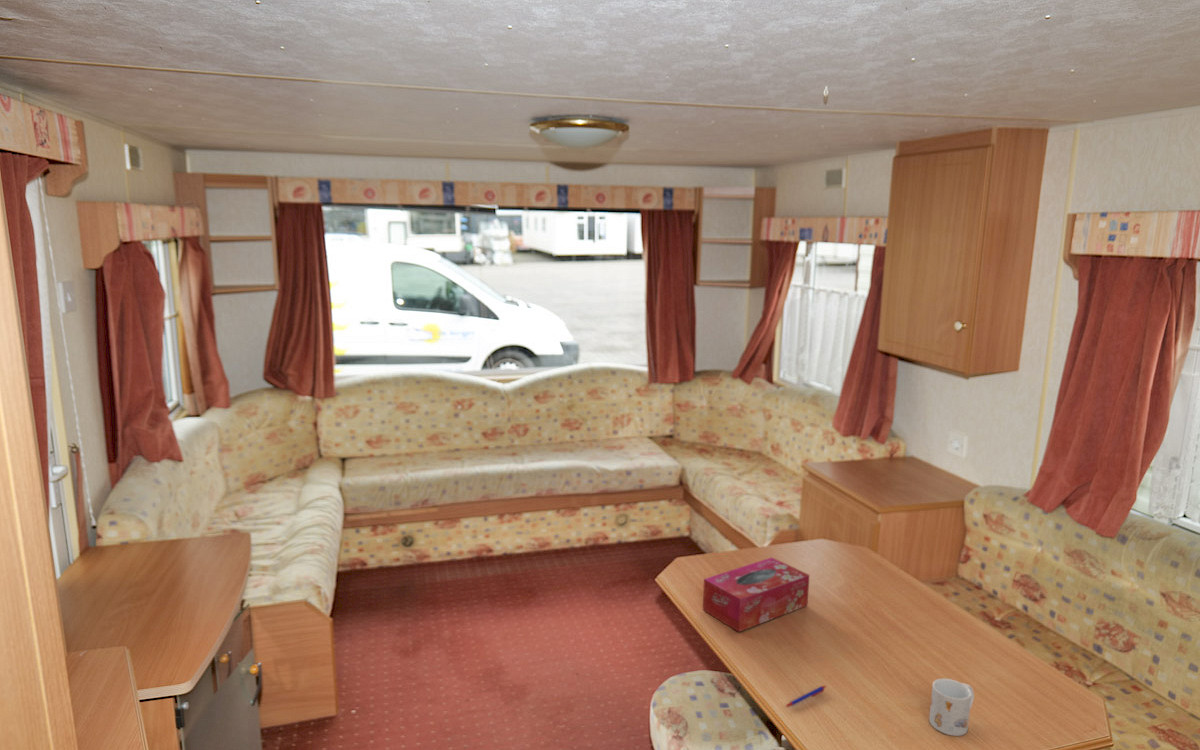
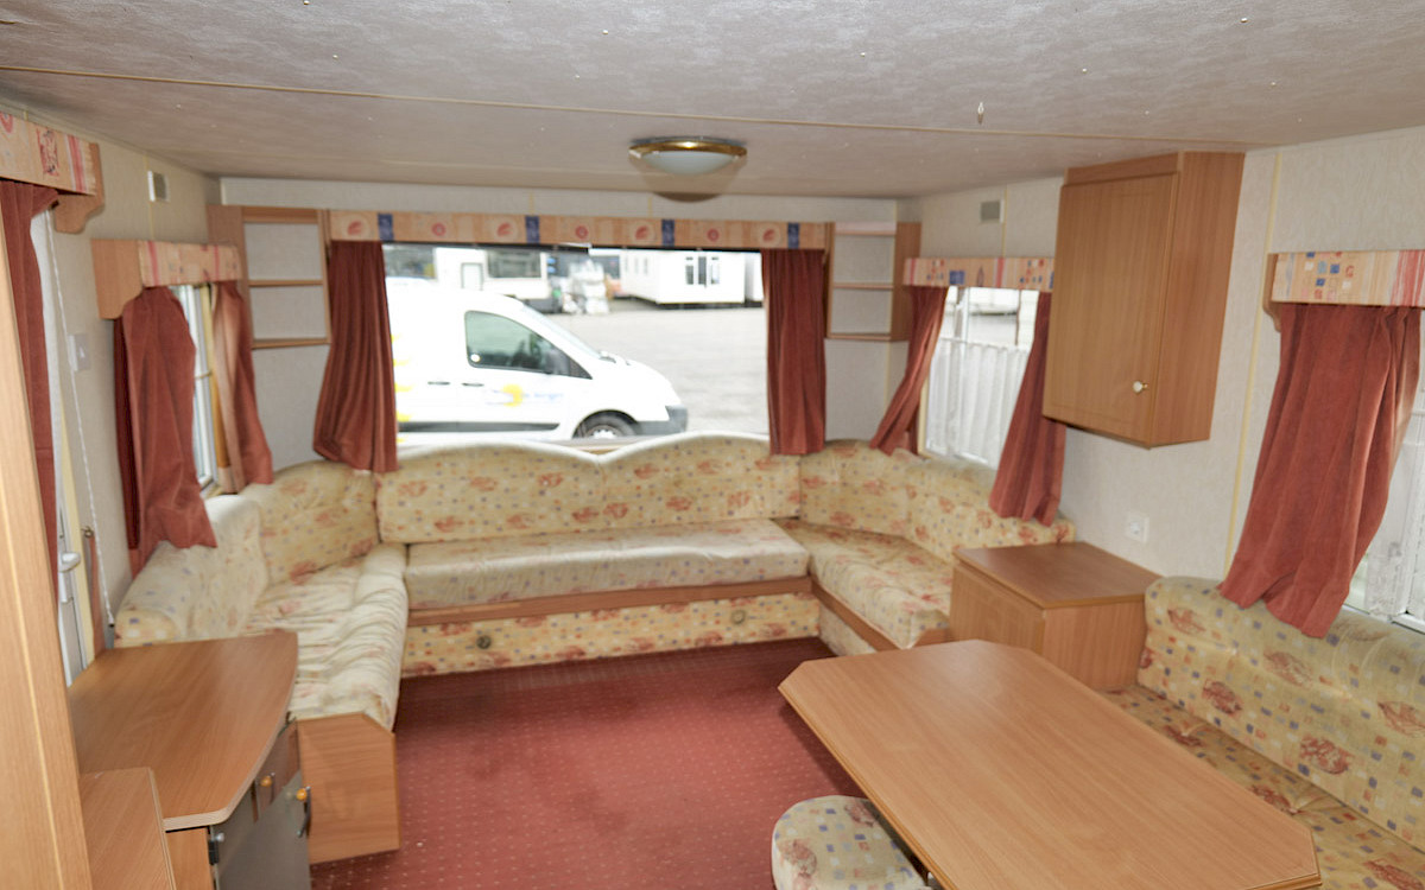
- tissue box [702,557,810,633]
- pen [784,685,827,708]
- mug [928,678,975,737]
